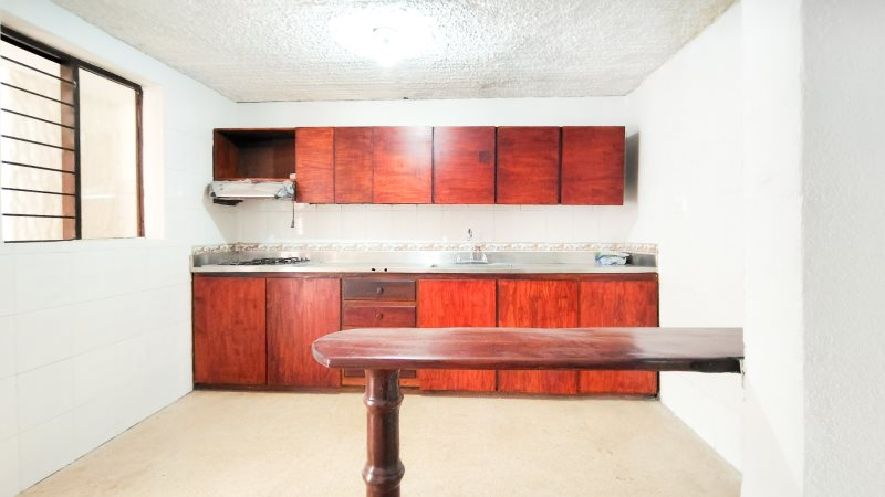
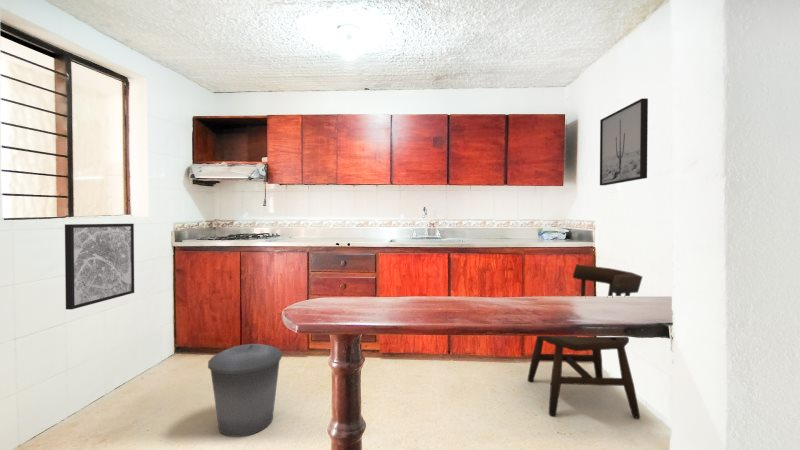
+ trash can [207,343,283,438]
+ dining chair [526,263,643,419]
+ wall art [599,97,649,186]
+ wall art [64,223,135,311]
